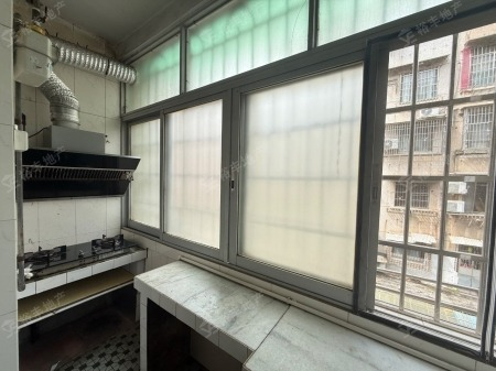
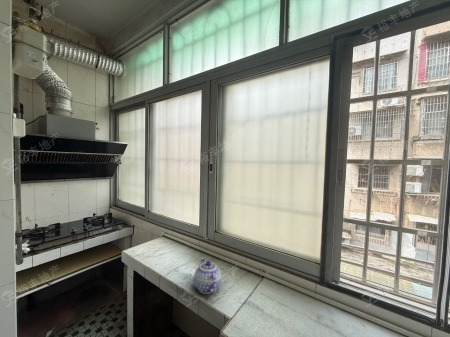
+ teapot [193,257,223,295]
